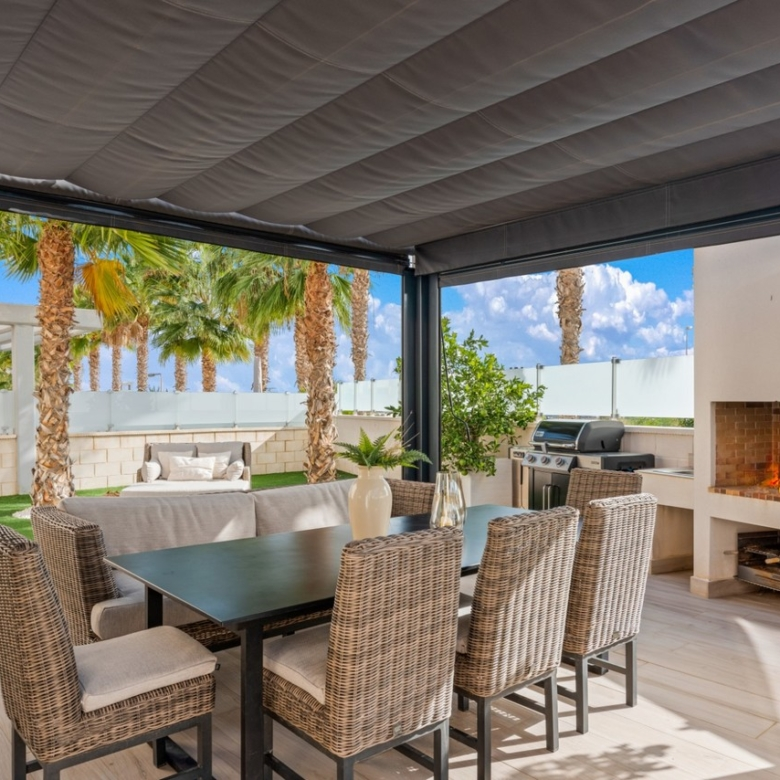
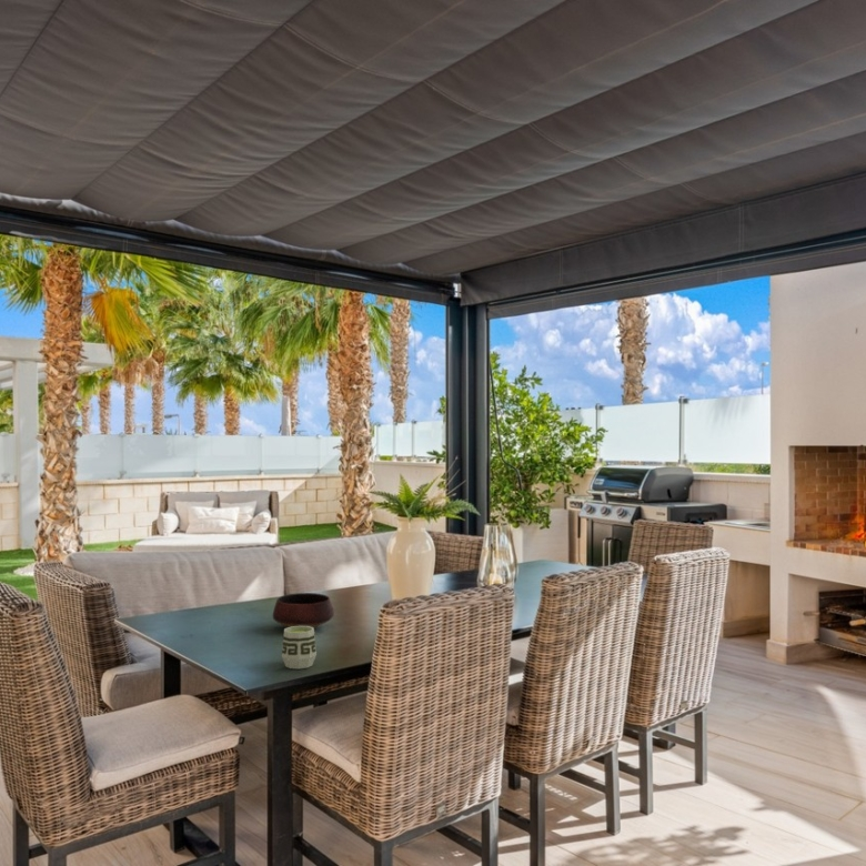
+ cup [281,626,318,669]
+ bowl [272,592,335,628]
